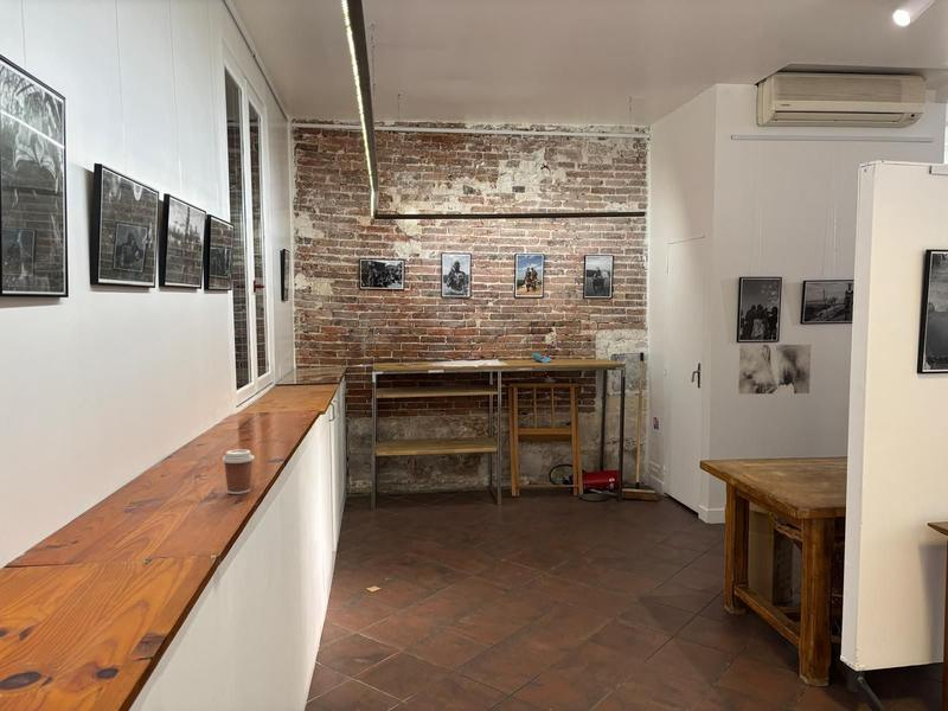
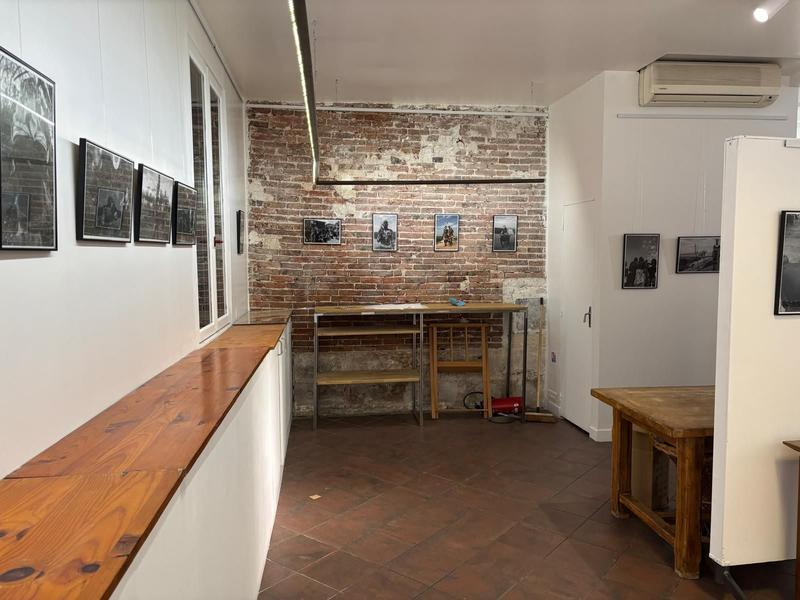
- coffee cup [220,448,256,495]
- wall art [737,344,812,395]
